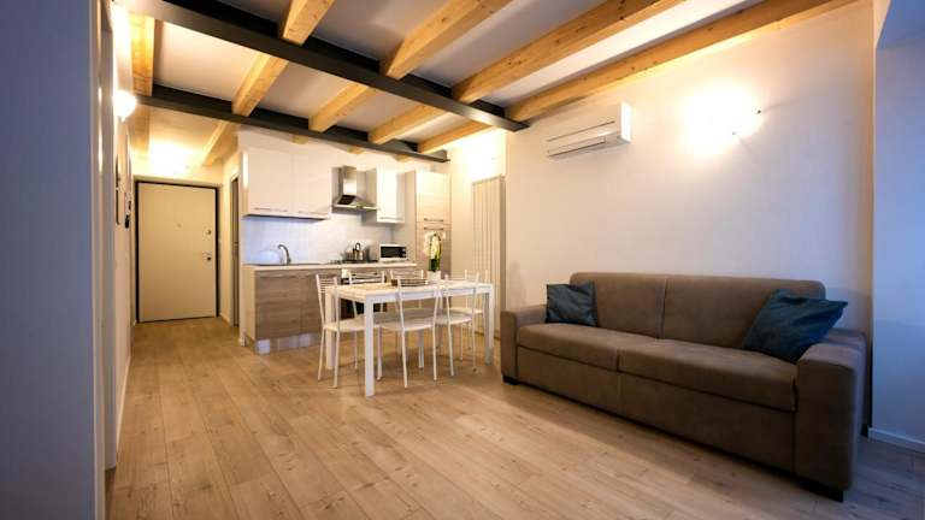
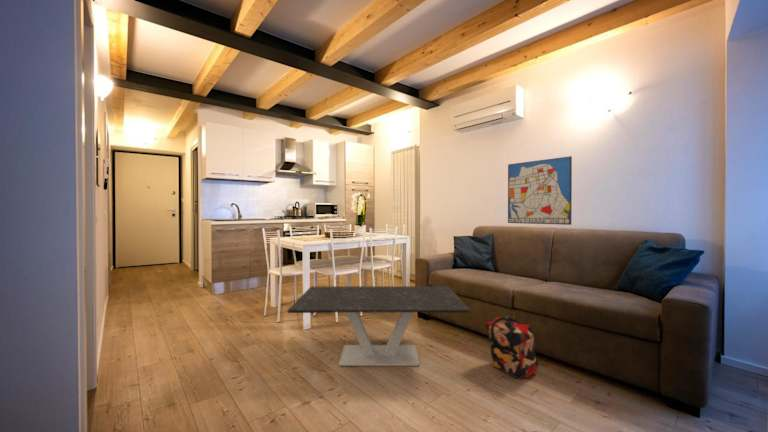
+ backpack [484,314,539,380]
+ wall art [507,155,573,226]
+ coffee table [286,285,471,367]
